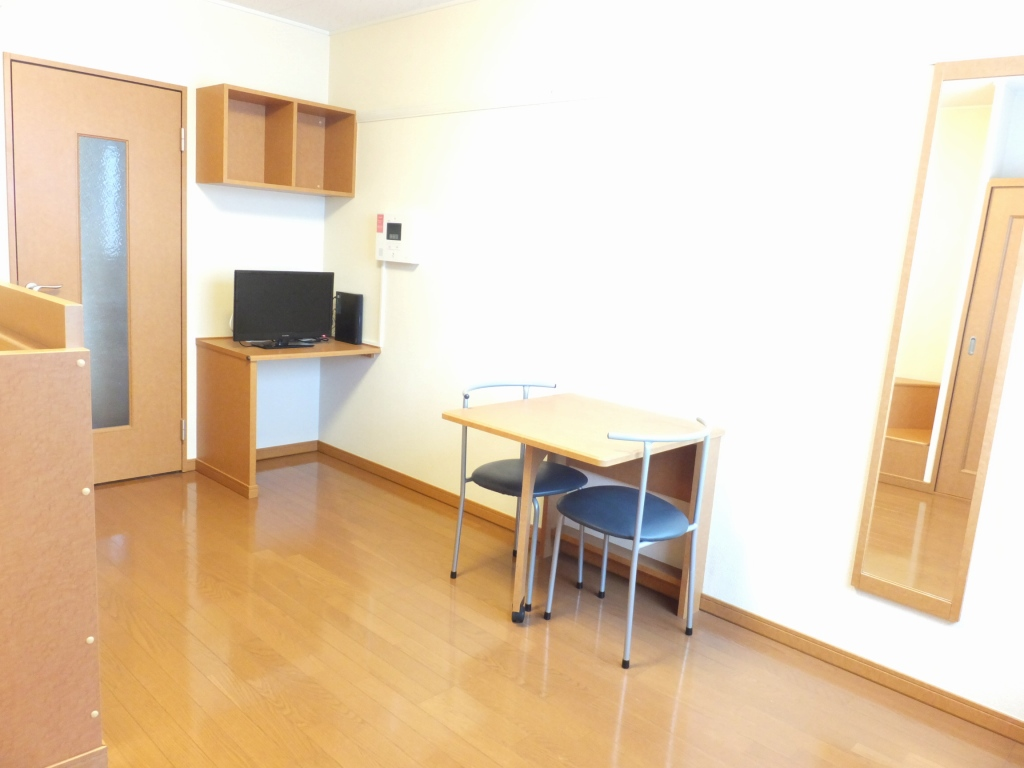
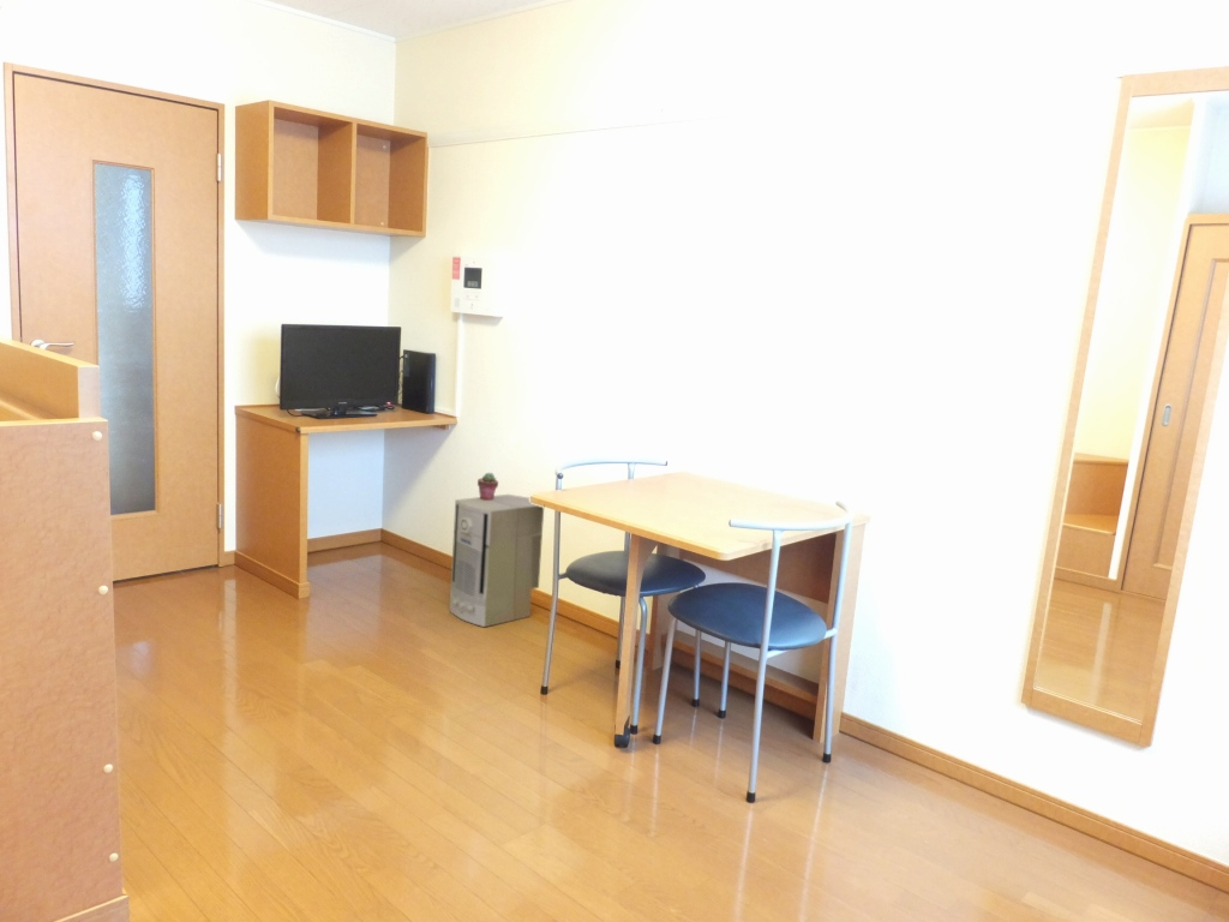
+ air purifier [449,493,545,628]
+ potted succulent [476,472,499,501]
